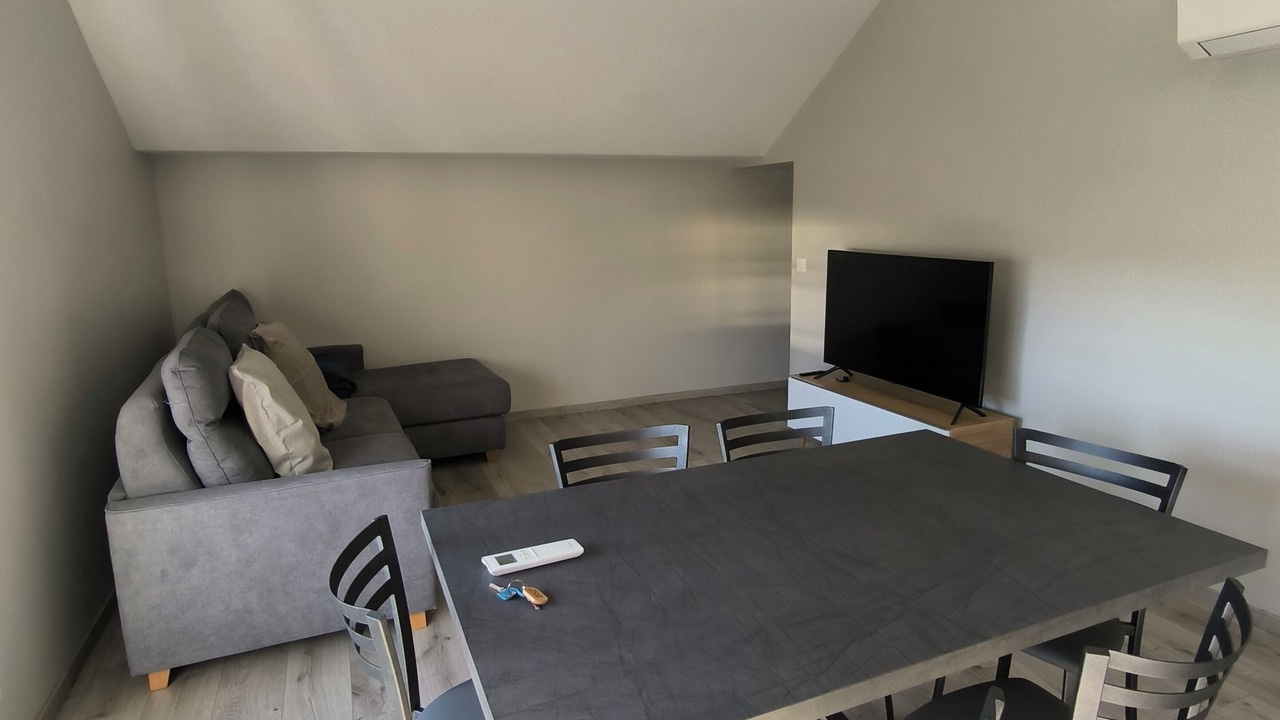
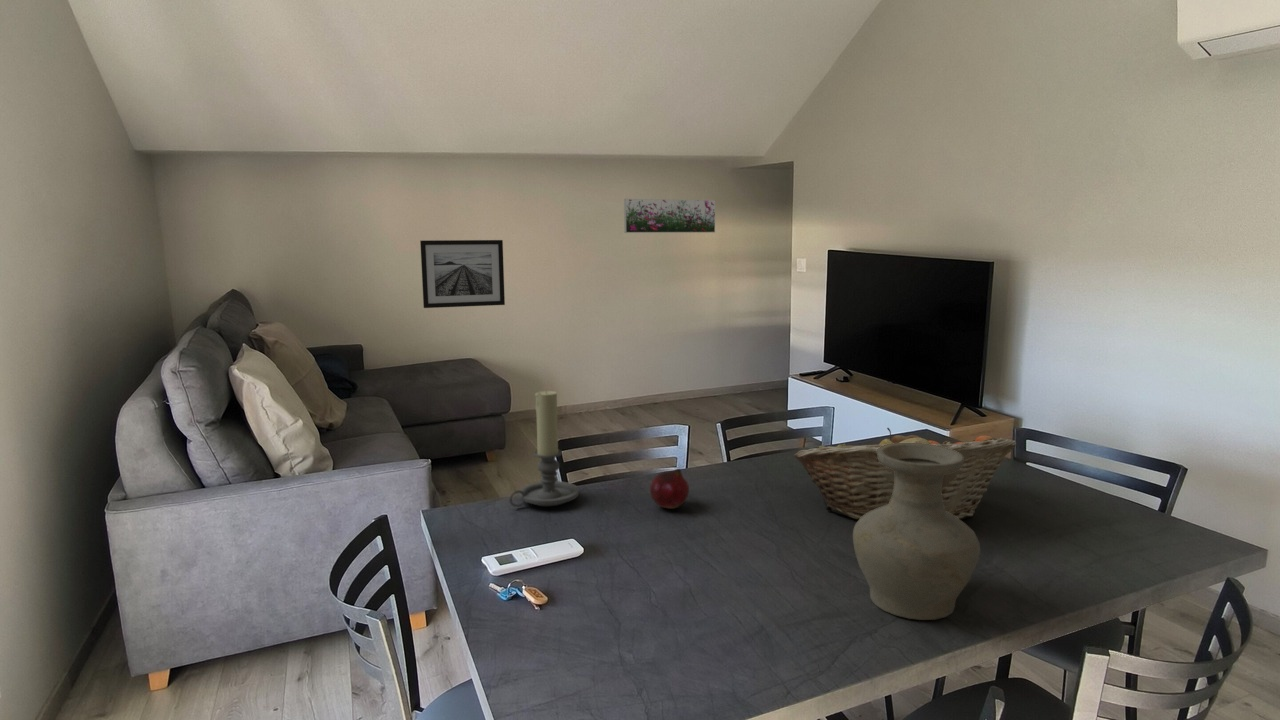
+ fruit basket [793,427,1017,520]
+ vase [852,443,981,621]
+ fruit [649,468,690,510]
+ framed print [623,198,716,234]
+ wall art [419,239,506,309]
+ candle holder [508,389,580,508]
